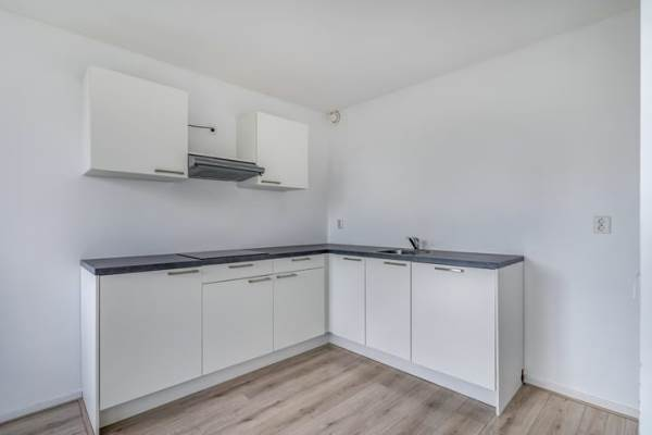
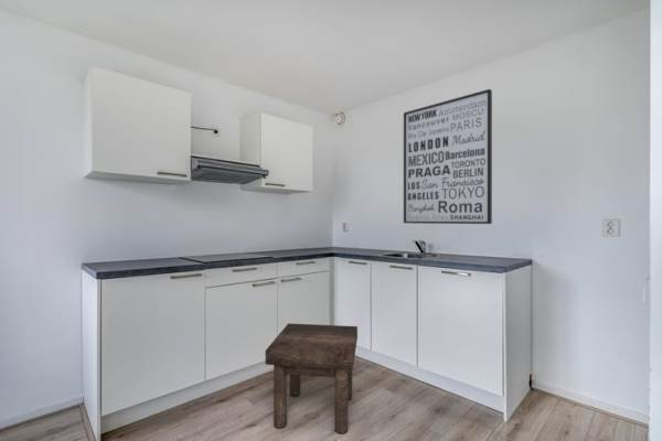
+ wall art [403,88,493,225]
+ stool [265,322,359,435]
